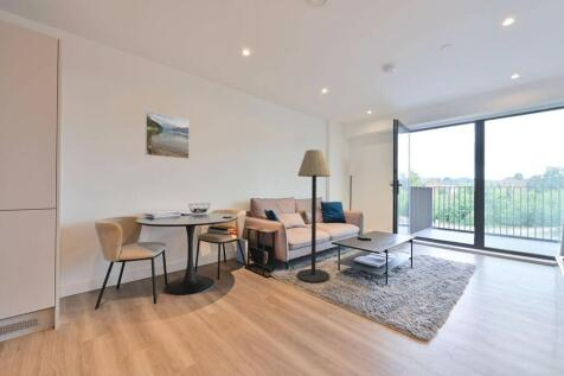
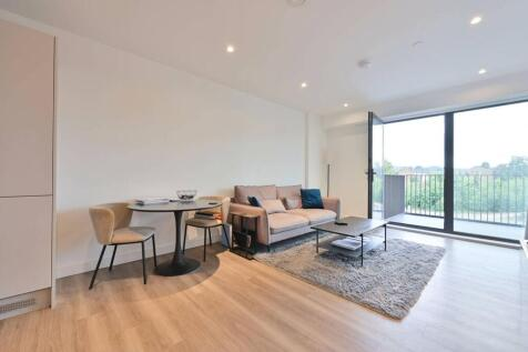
- floor lamp [296,148,332,283]
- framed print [145,110,191,160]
